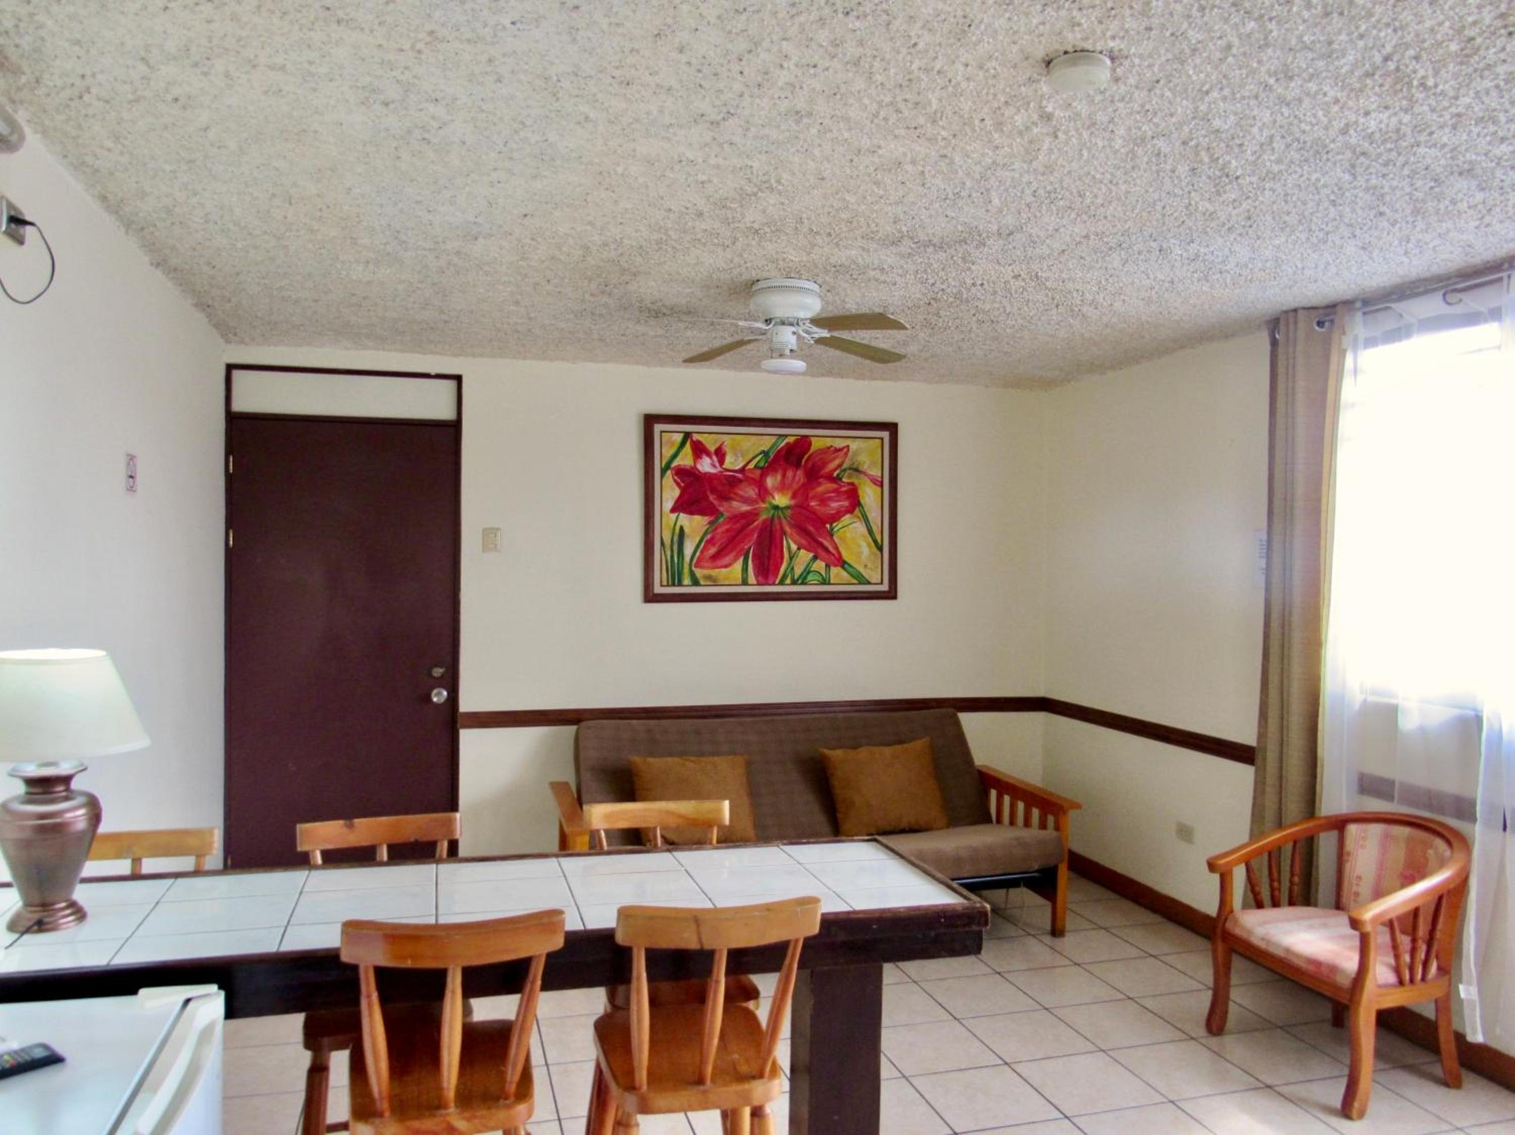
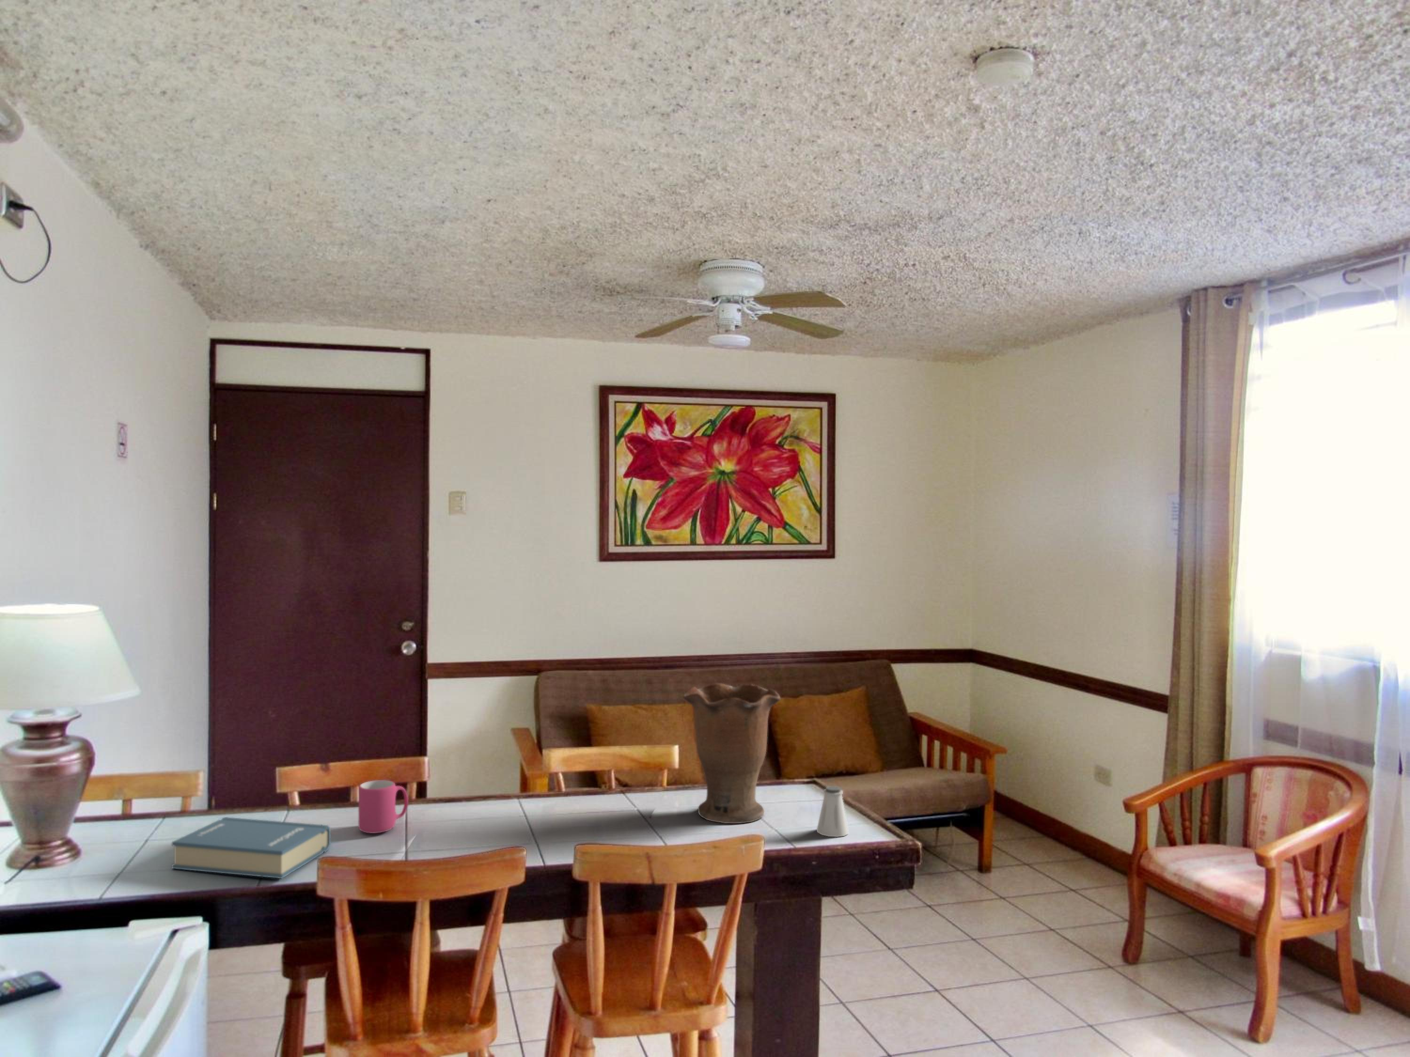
+ hardback book [171,816,331,879]
+ mug [359,779,409,834]
+ vase [683,683,782,824]
+ saltshaker [816,785,849,837]
